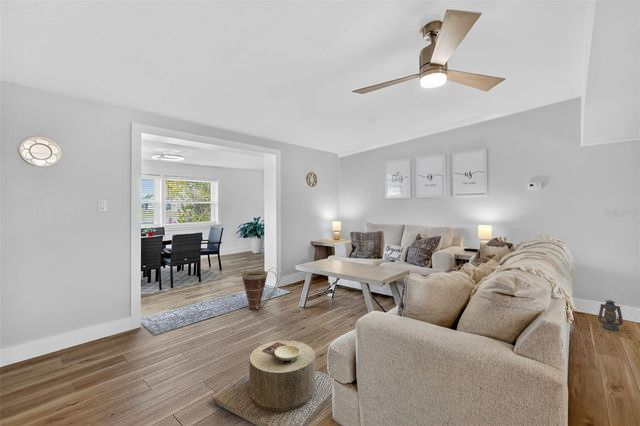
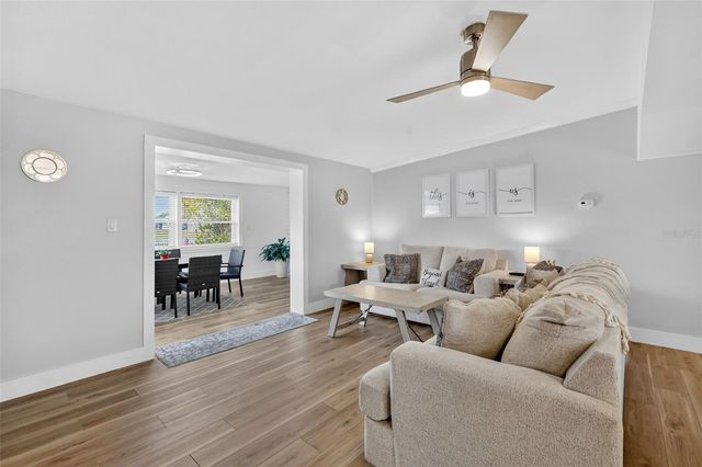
- basket [241,267,282,311]
- side table [210,339,333,426]
- lantern [597,299,624,331]
